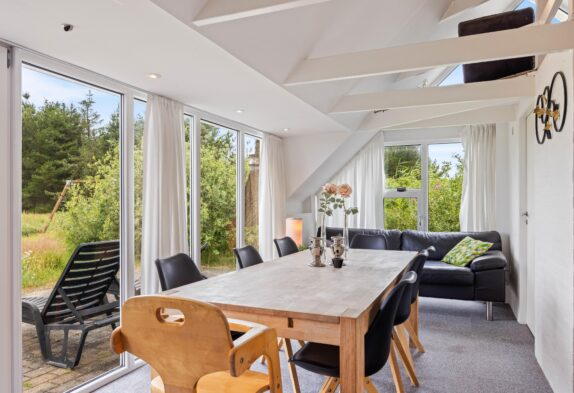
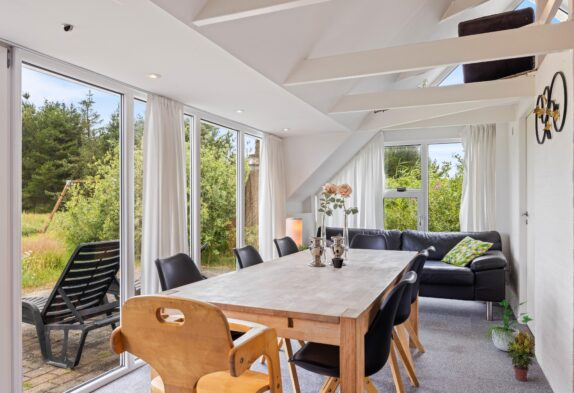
+ potted plant [505,329,537,382]
+ potted plant [484,286,534,352]
